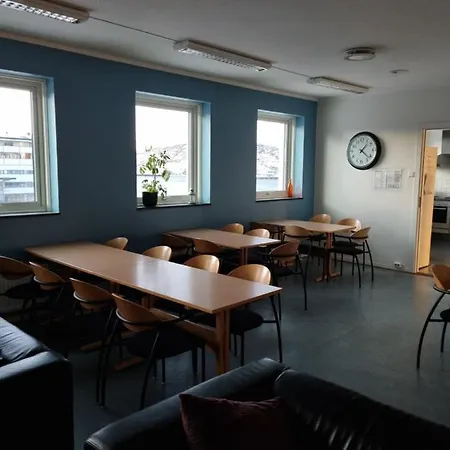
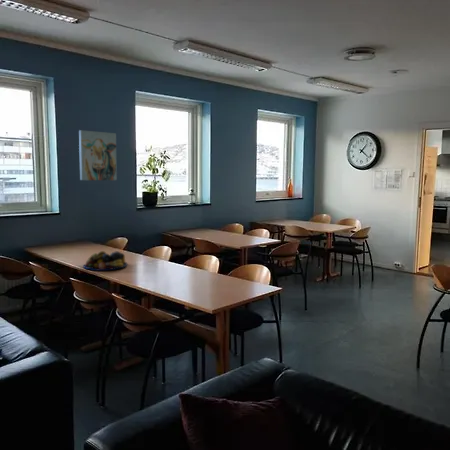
+ fruit bowl [82,250,129,271]
+ wall art [78,129,118,181]
